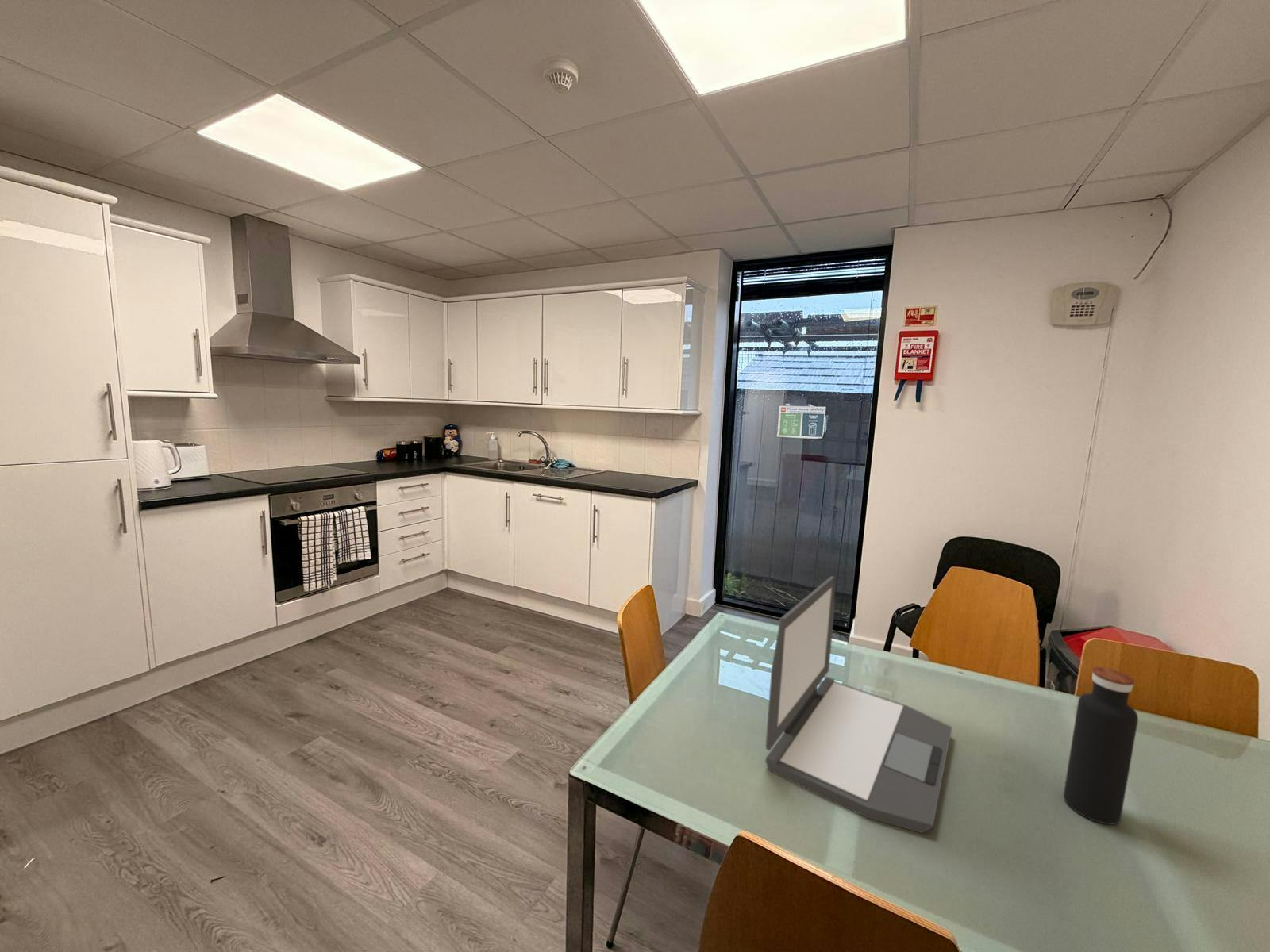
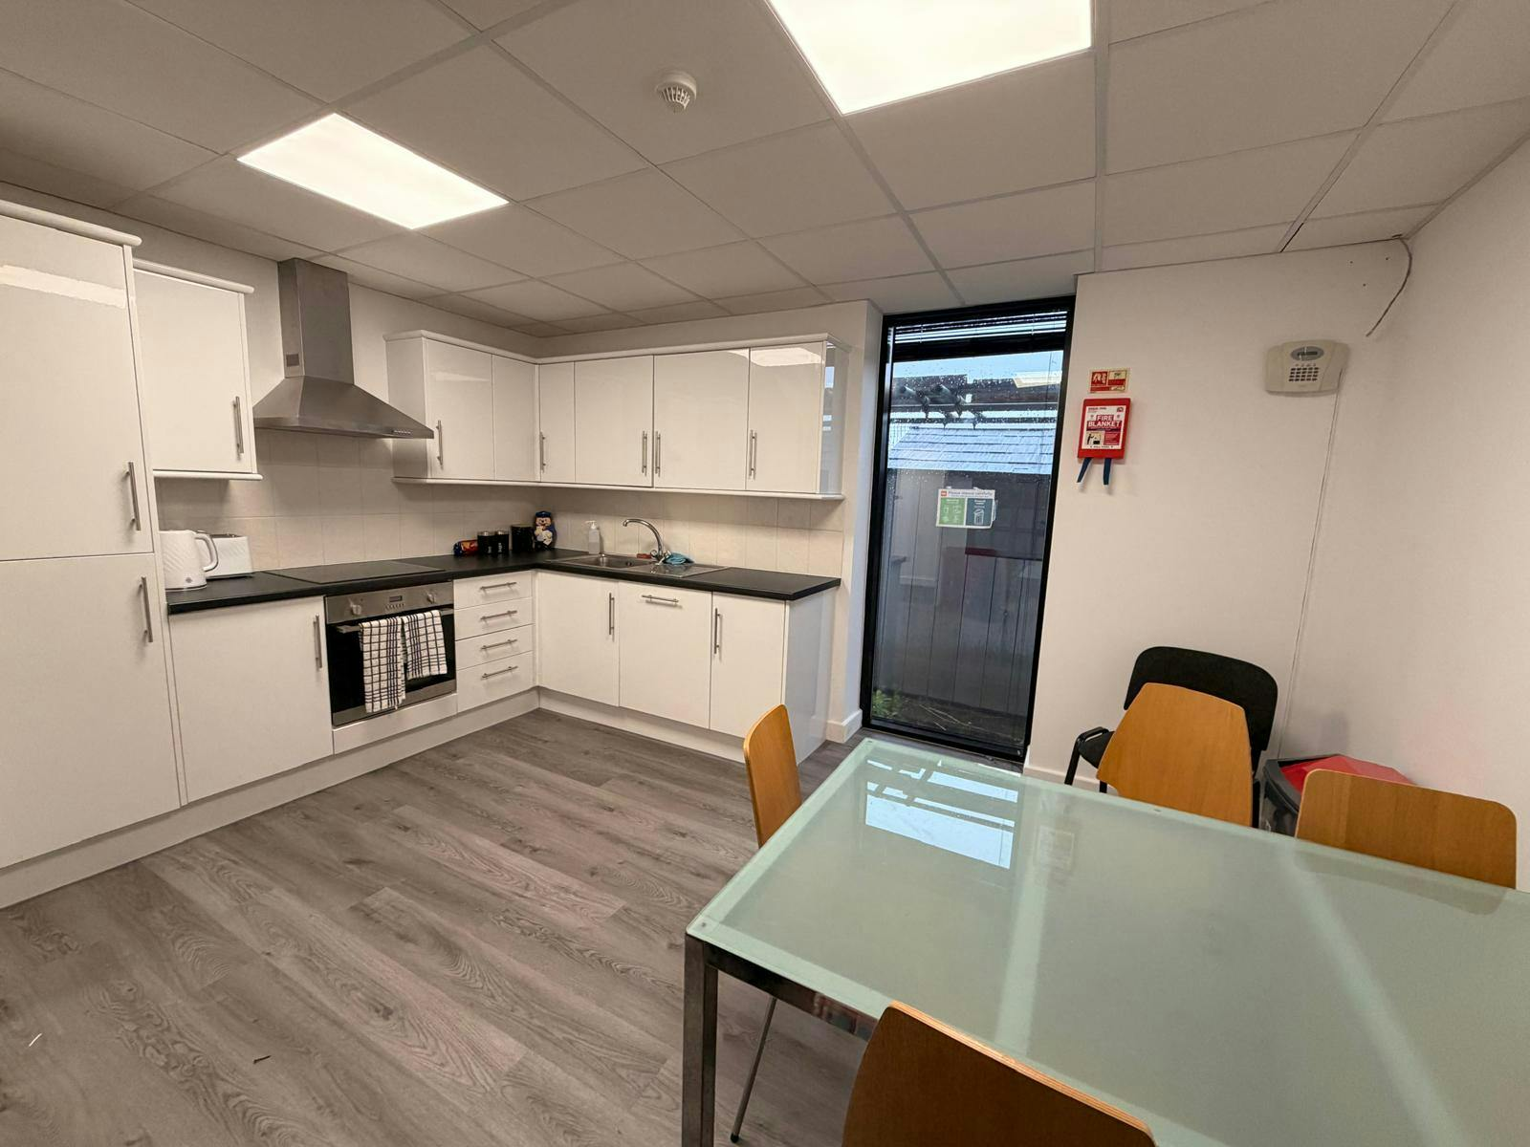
- water bottle [1063,666,1139,825]
- laptop [765,575,952,834]
